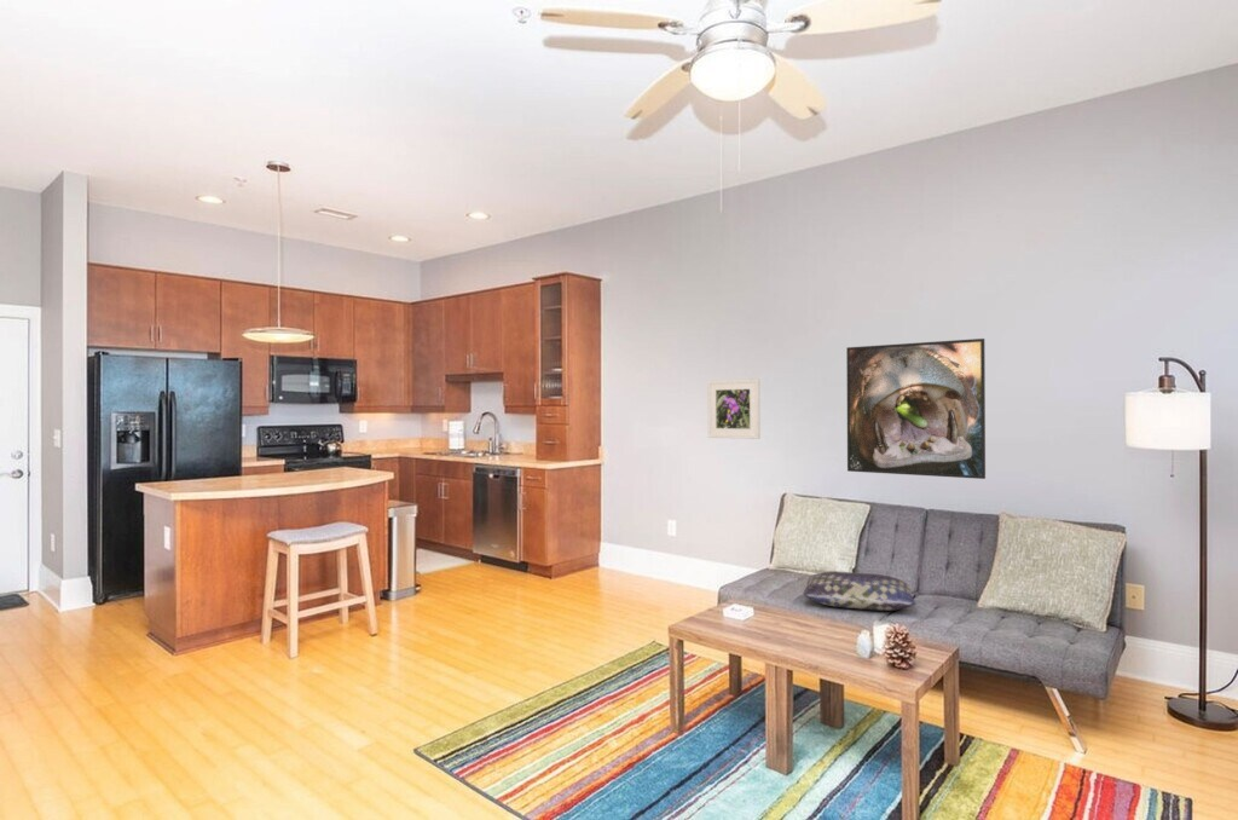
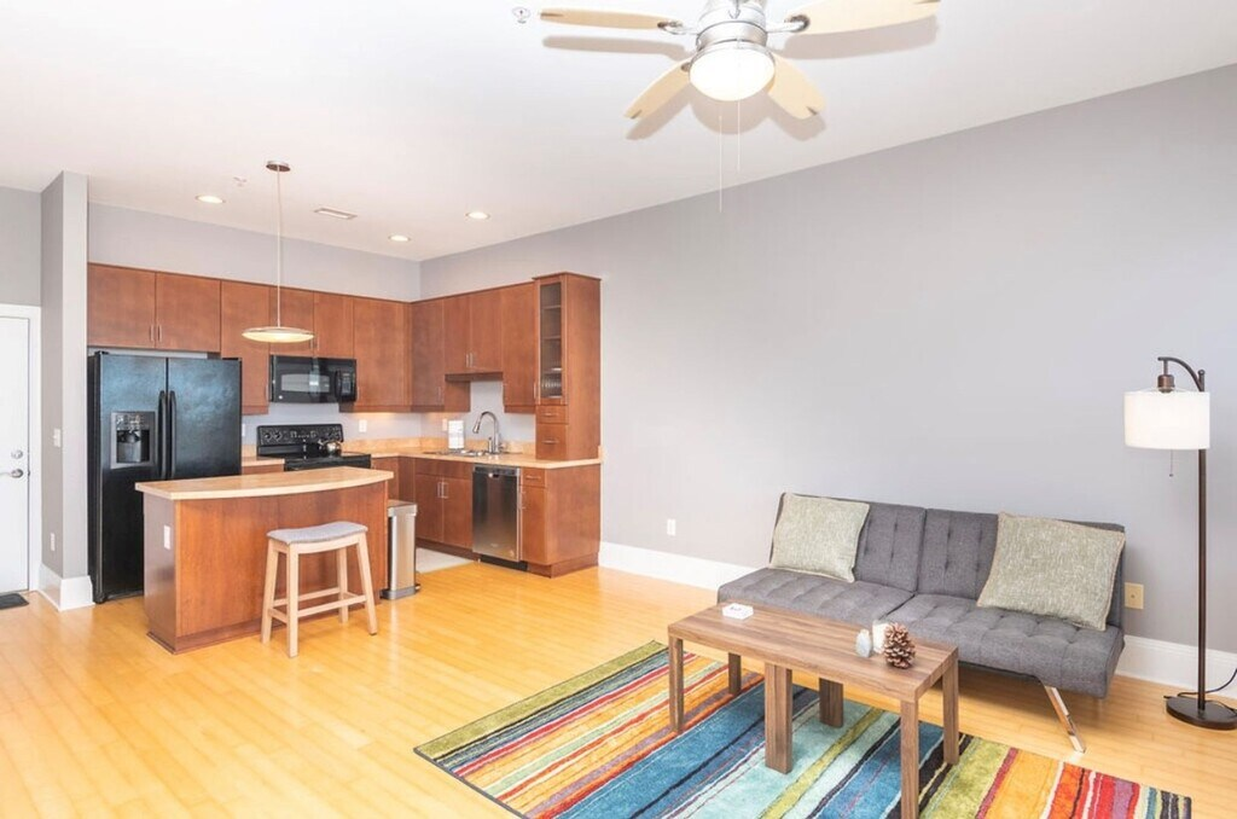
- cushion [802,570,916,612]
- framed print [845,337,987,480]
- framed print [706,377,762,440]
